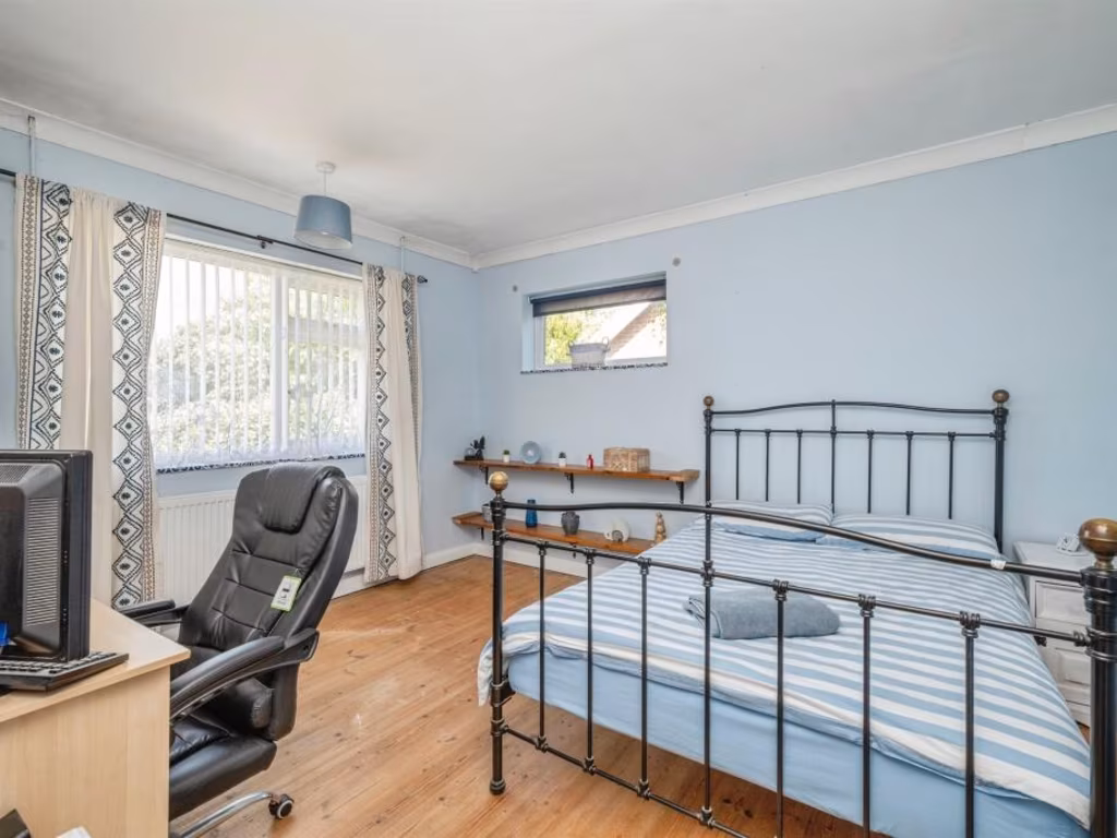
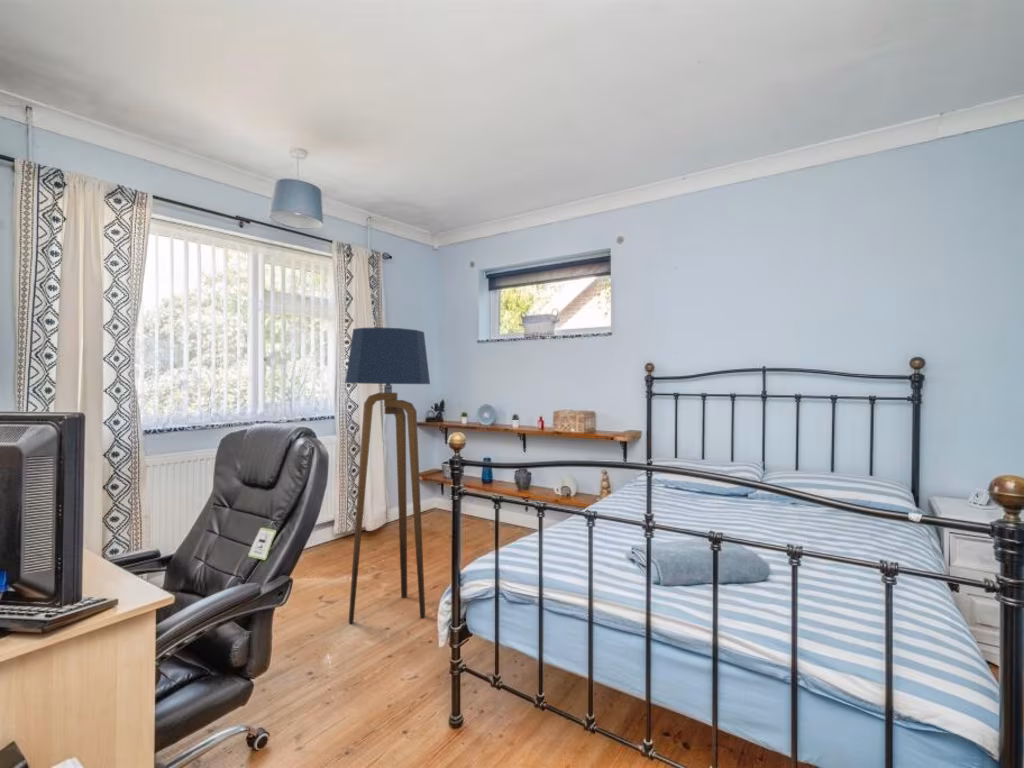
+ floor lamp [345,326,431,624]
